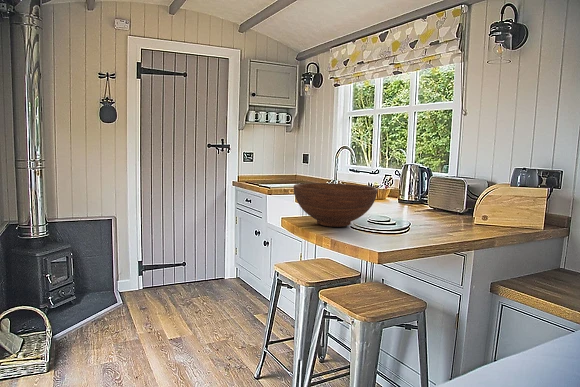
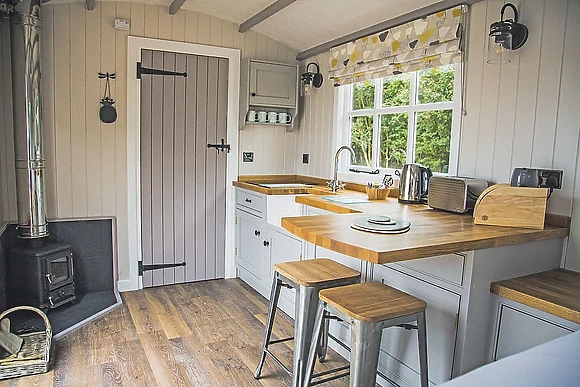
- fruit bowl [293,182,378,228]
